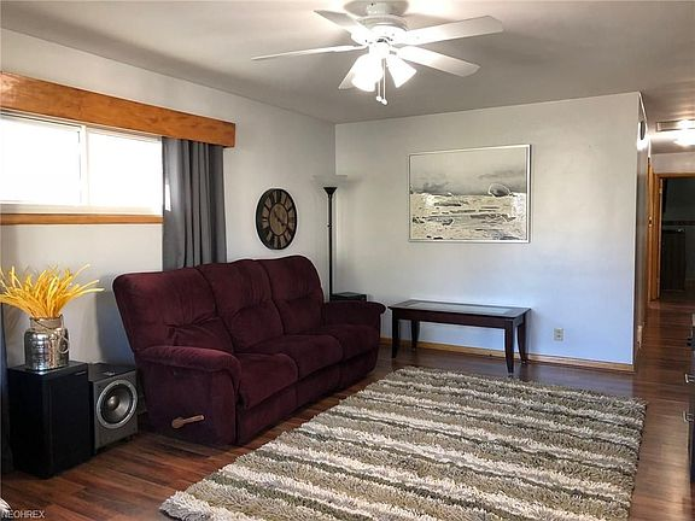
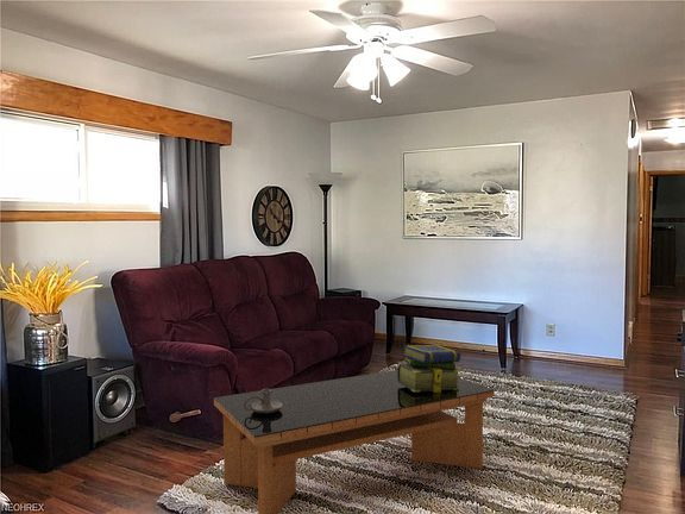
+ candle holder [244,388,283,413]
+ coffee table [213,369,496,514]
+ stack of books [397,344,461,393]
